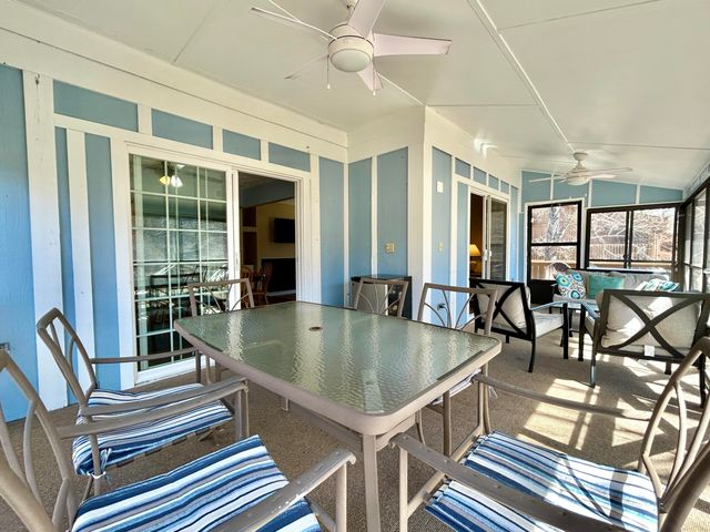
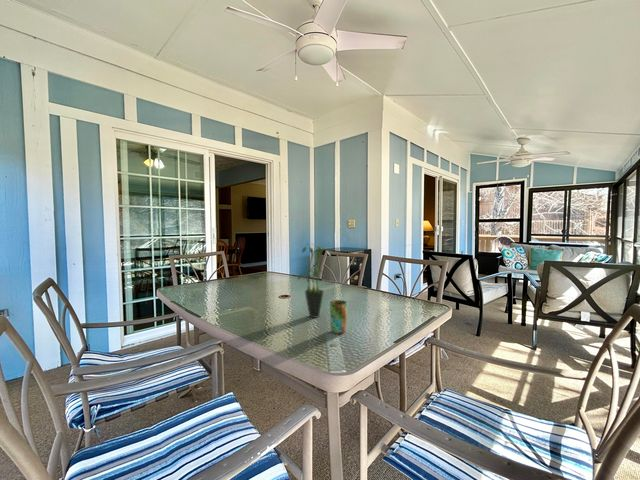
+ potted plant [297,242,332,319]
+ cup [329,299,348,335]
